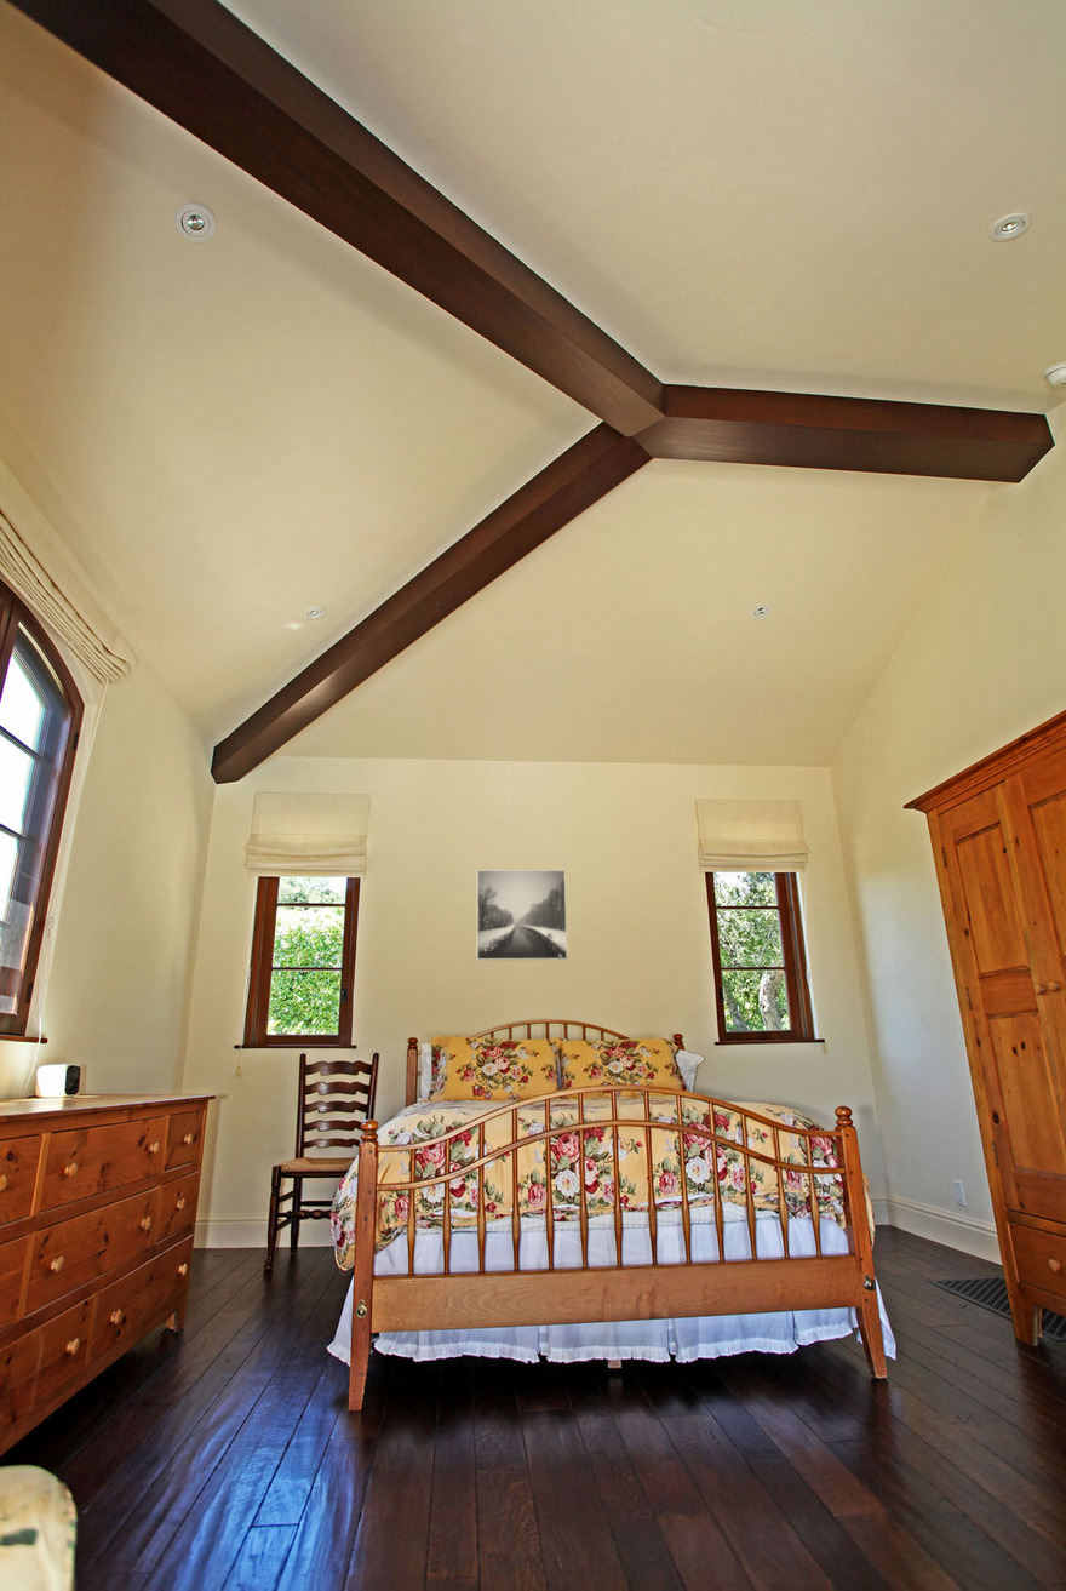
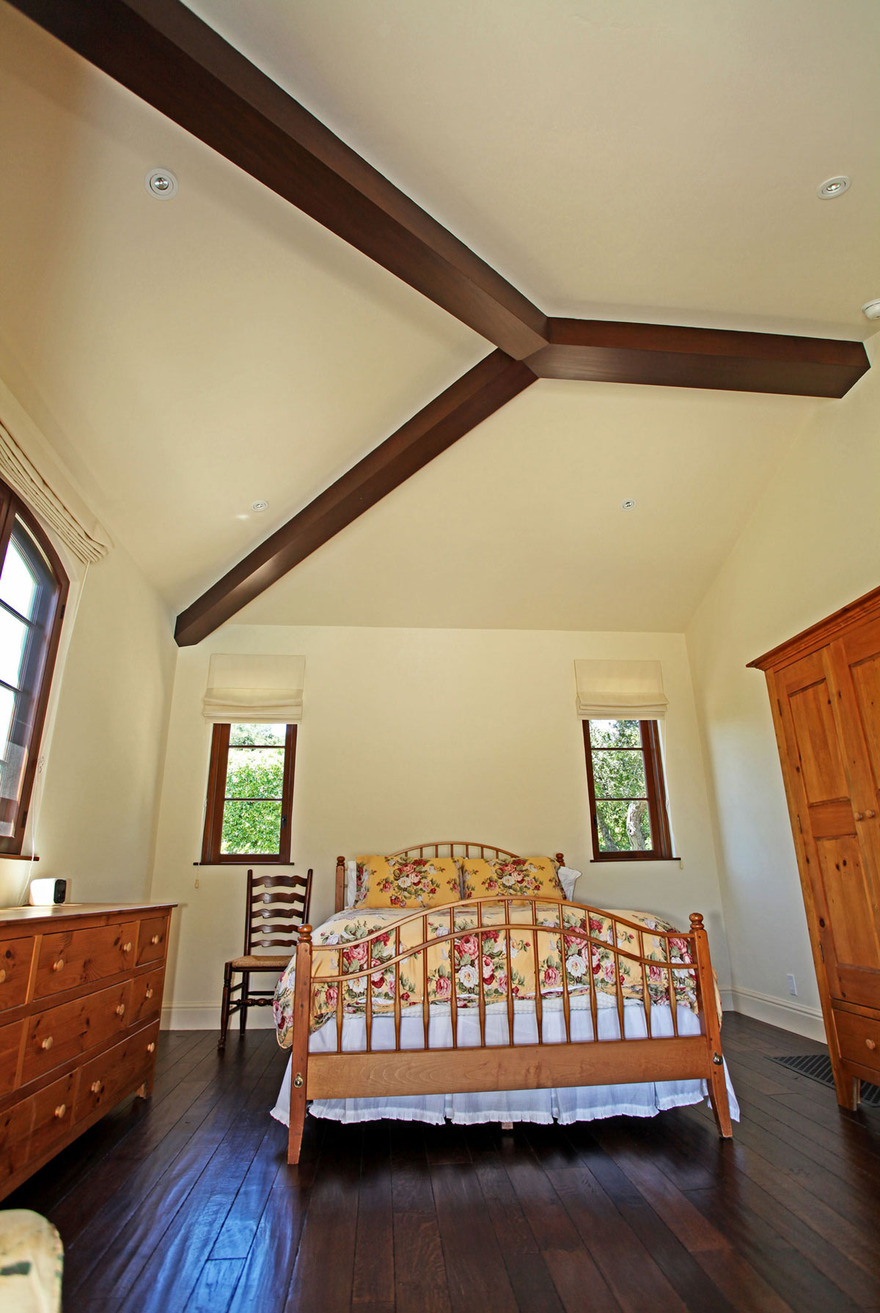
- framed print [476,869,568,961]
